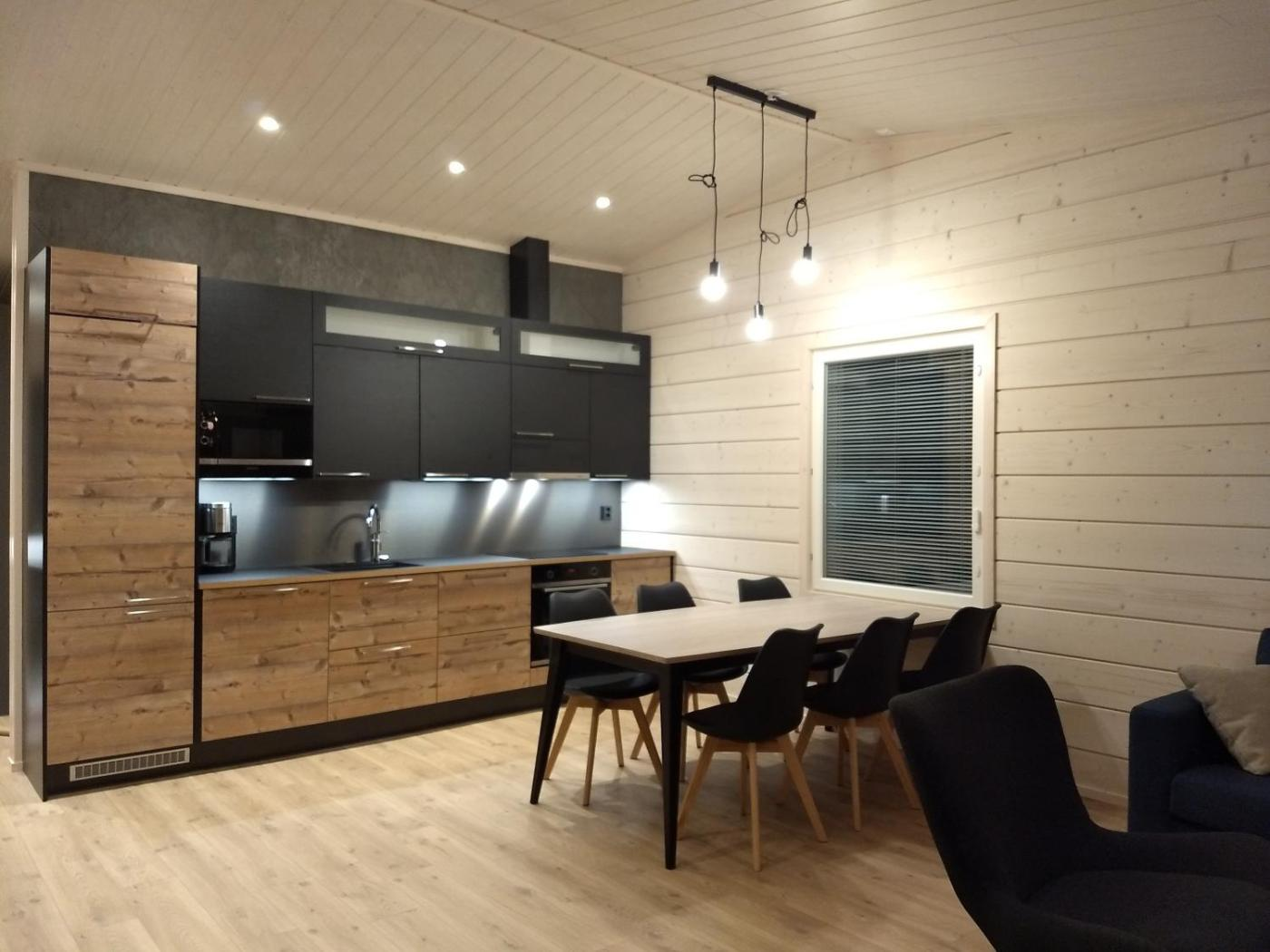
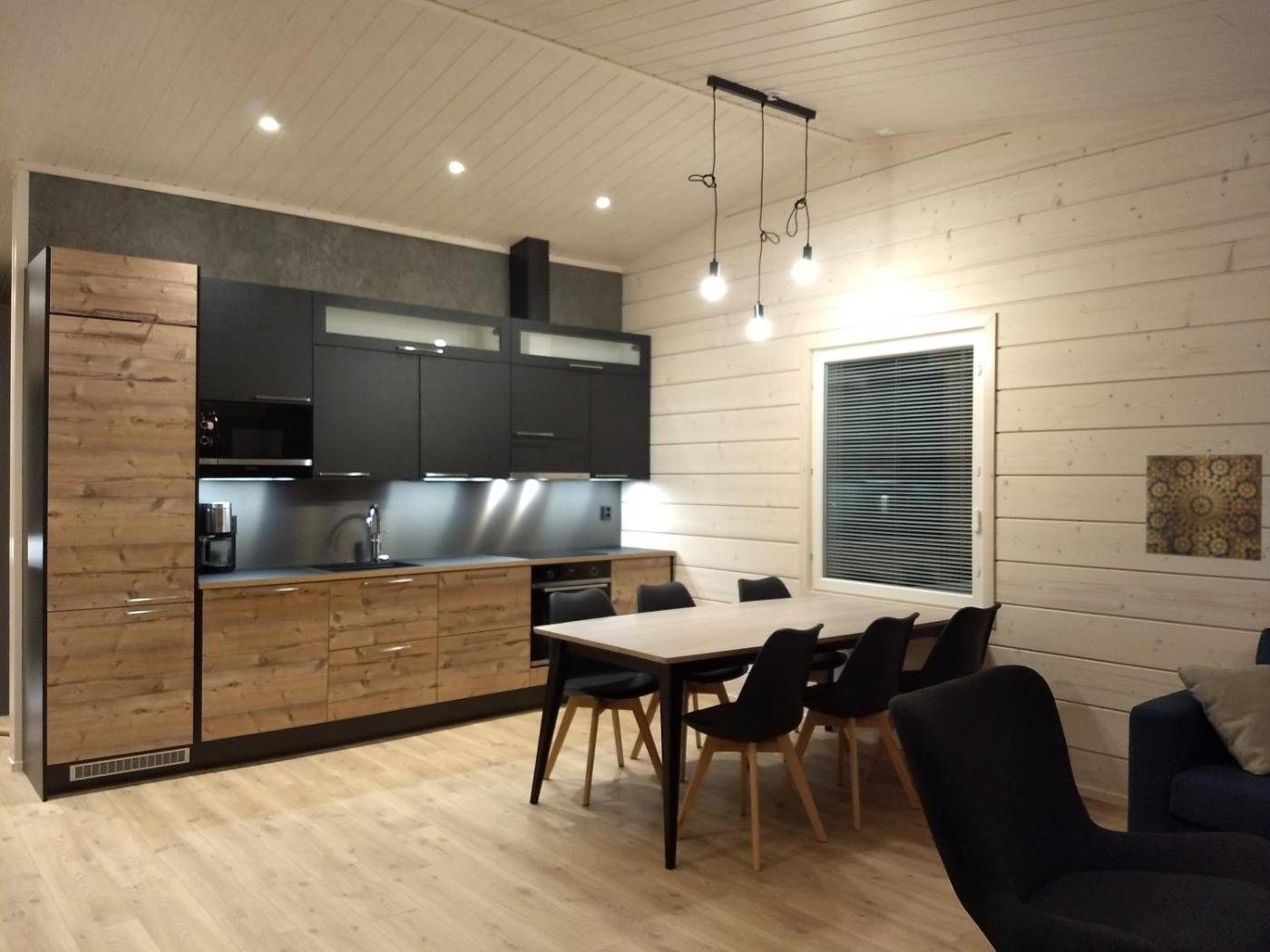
+ wall art [1145,453,1264,562]
